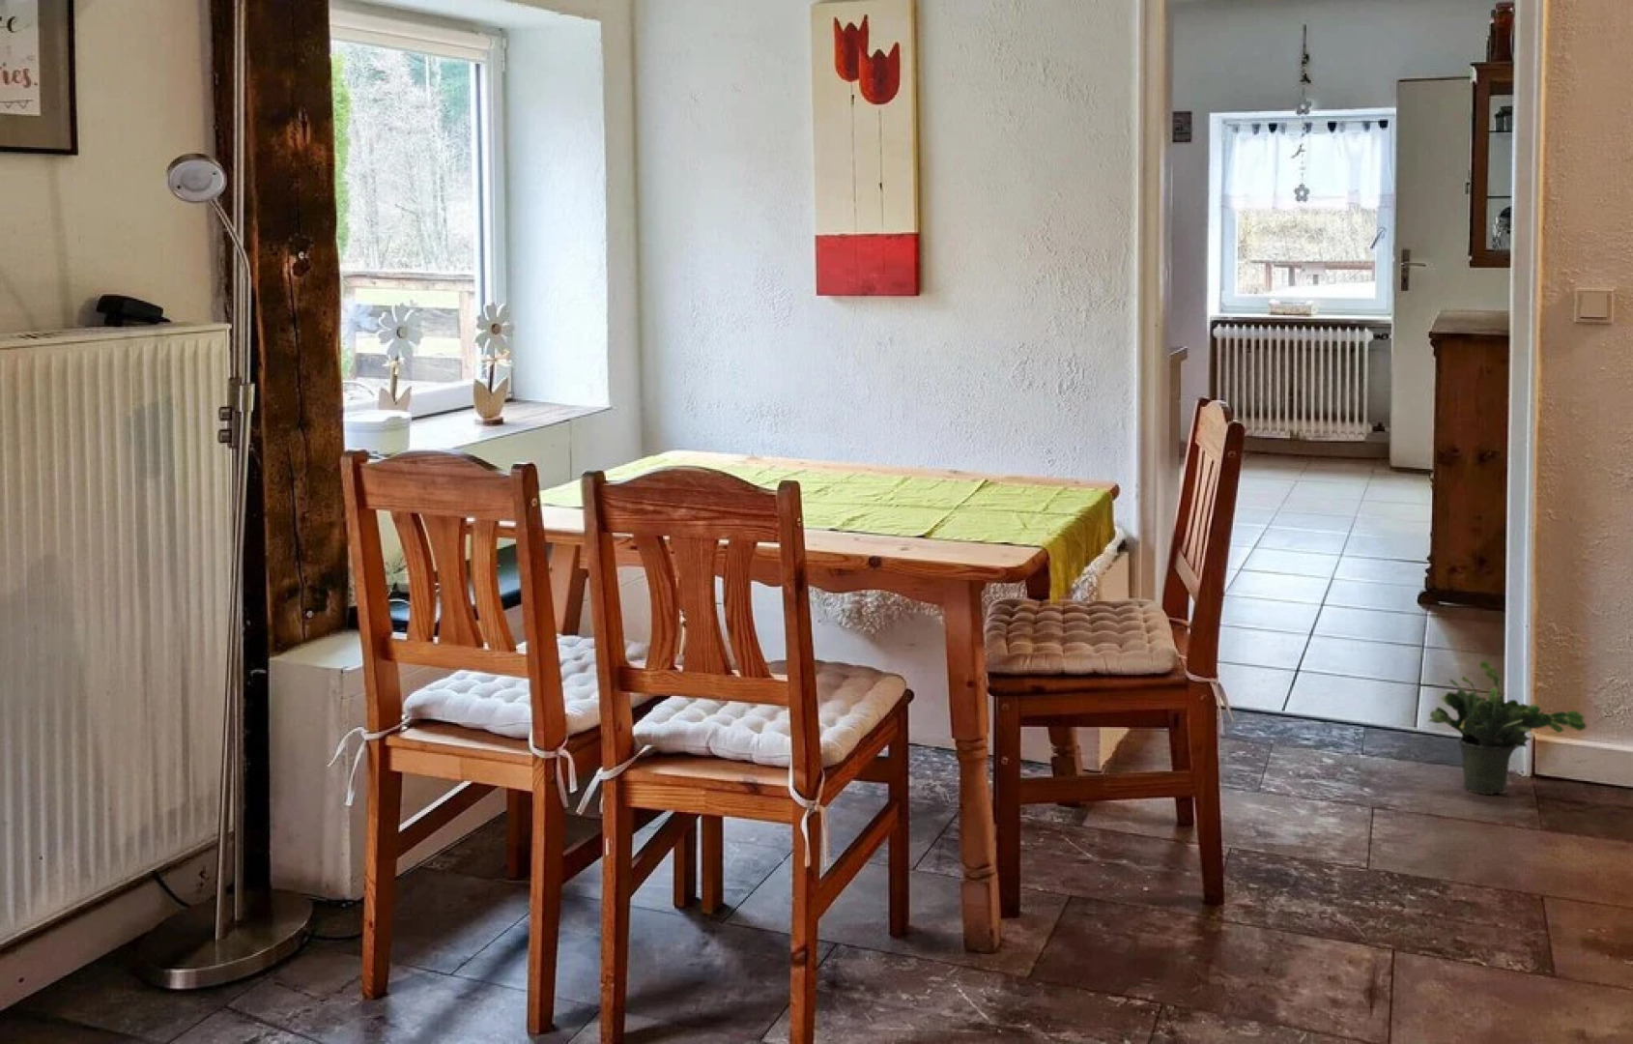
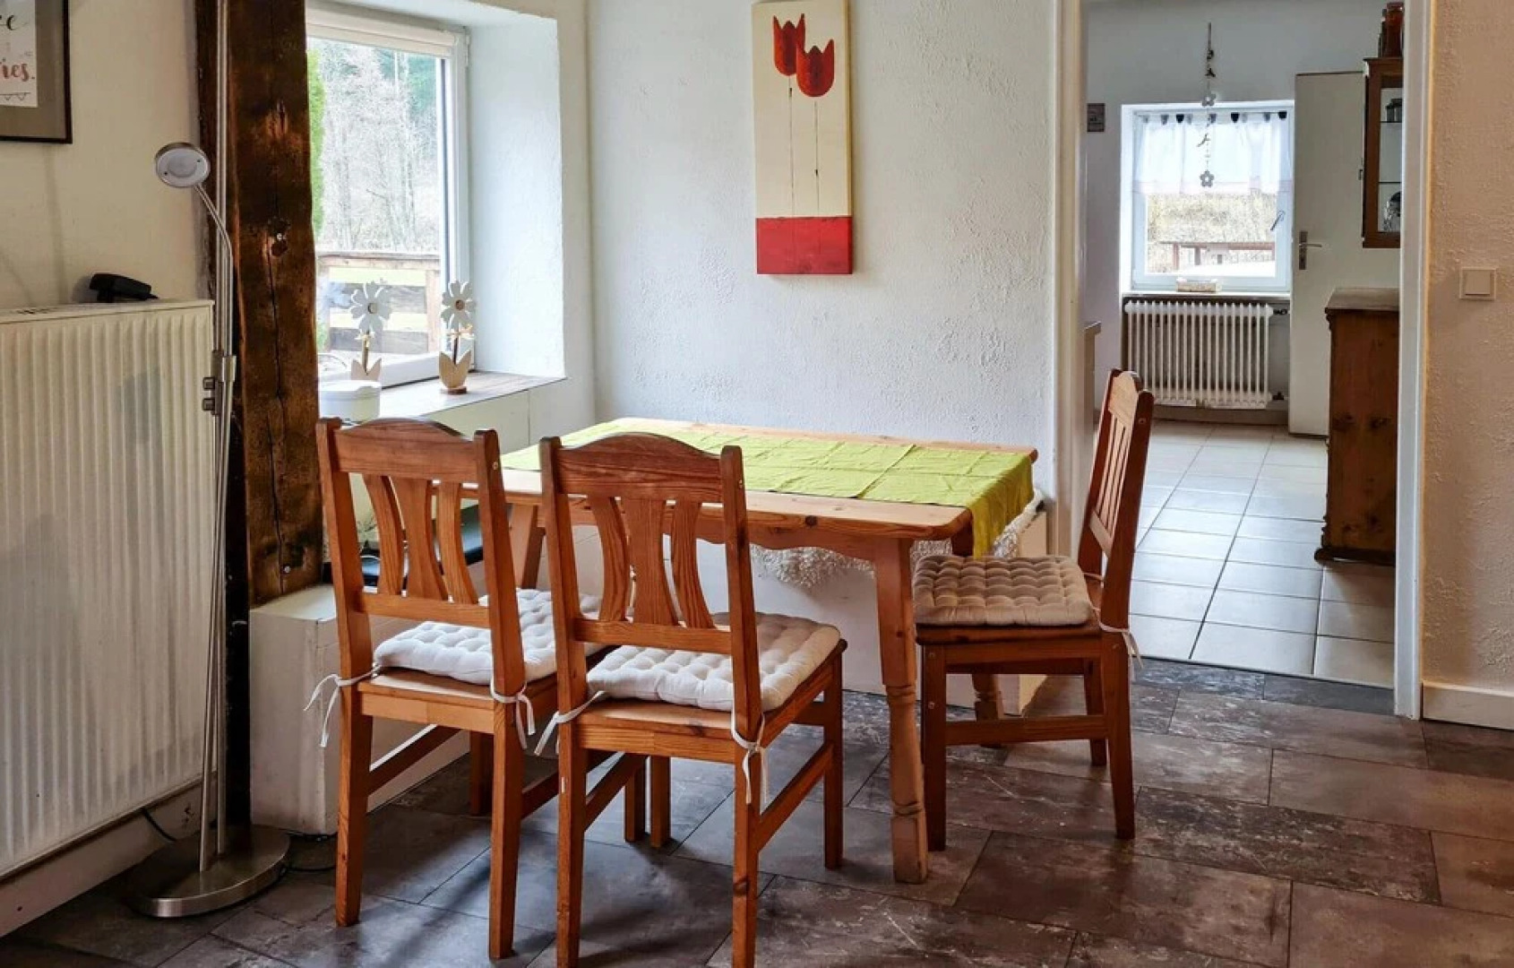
- potted plant [1427,661,1588,795]
